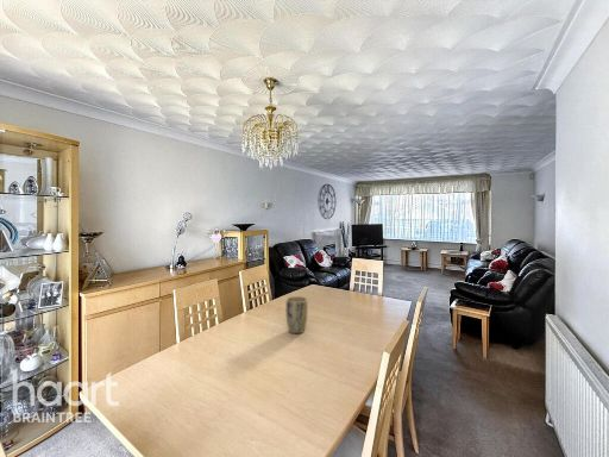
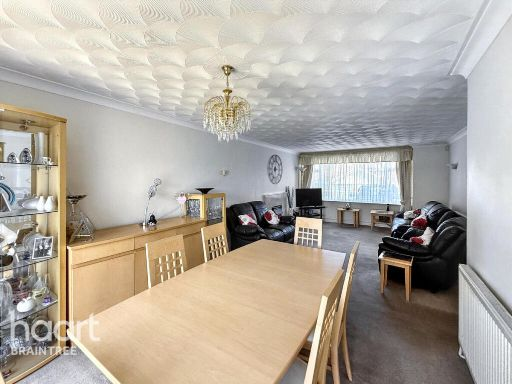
- plant pot [285,295,308,334]
